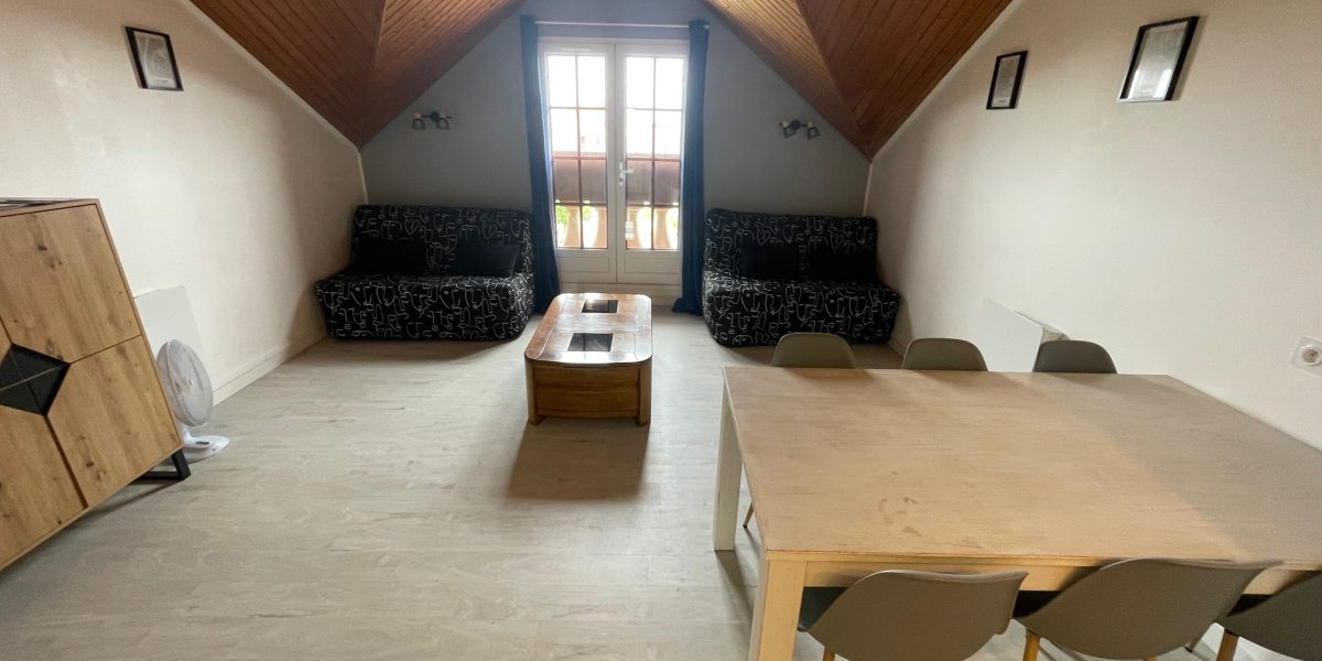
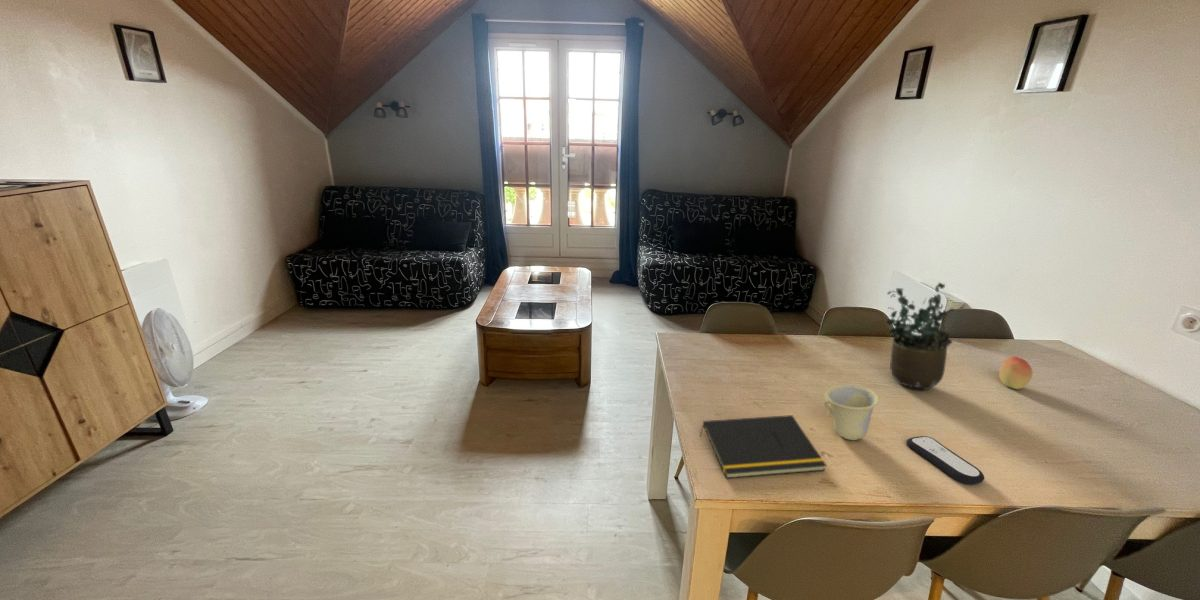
+ cup [823,383,880,441]
+ remote control [906,435,985,485]
+ notepad [699,414,828,479]
+ fruit [998,355,1034,390]
+ potted plant [885,282,955,391]
